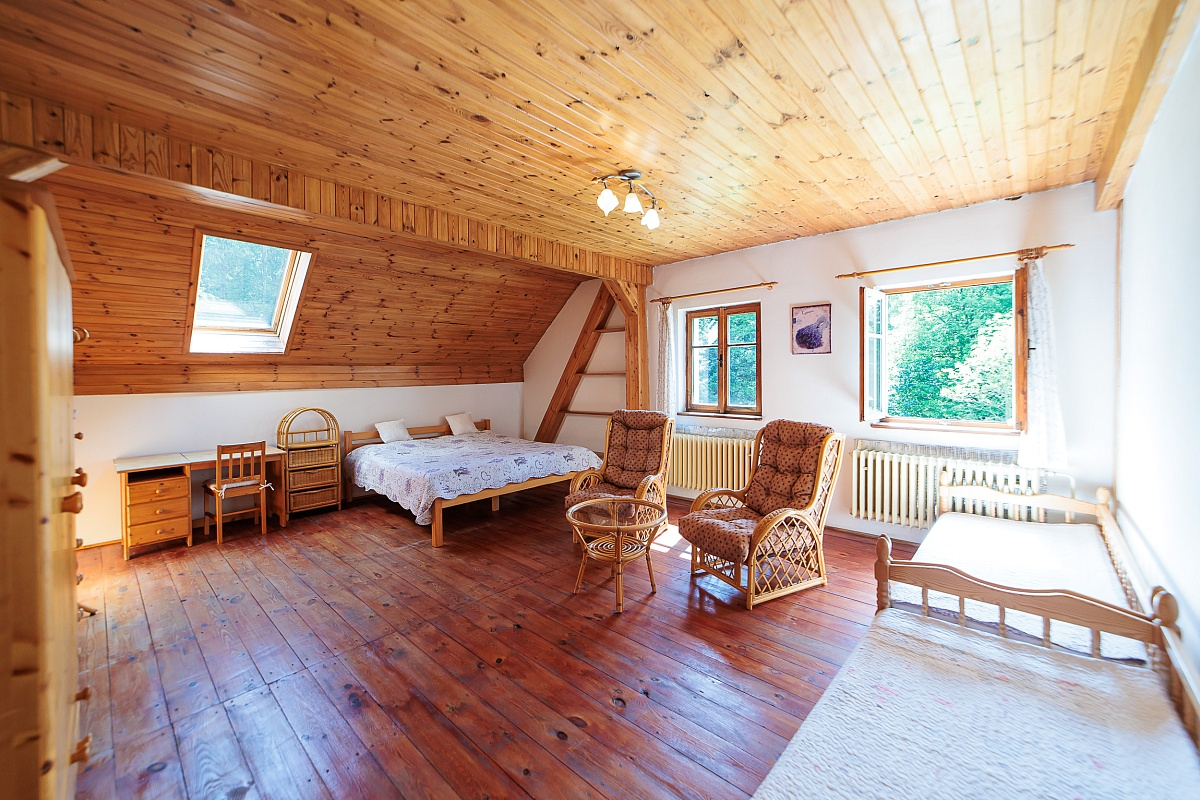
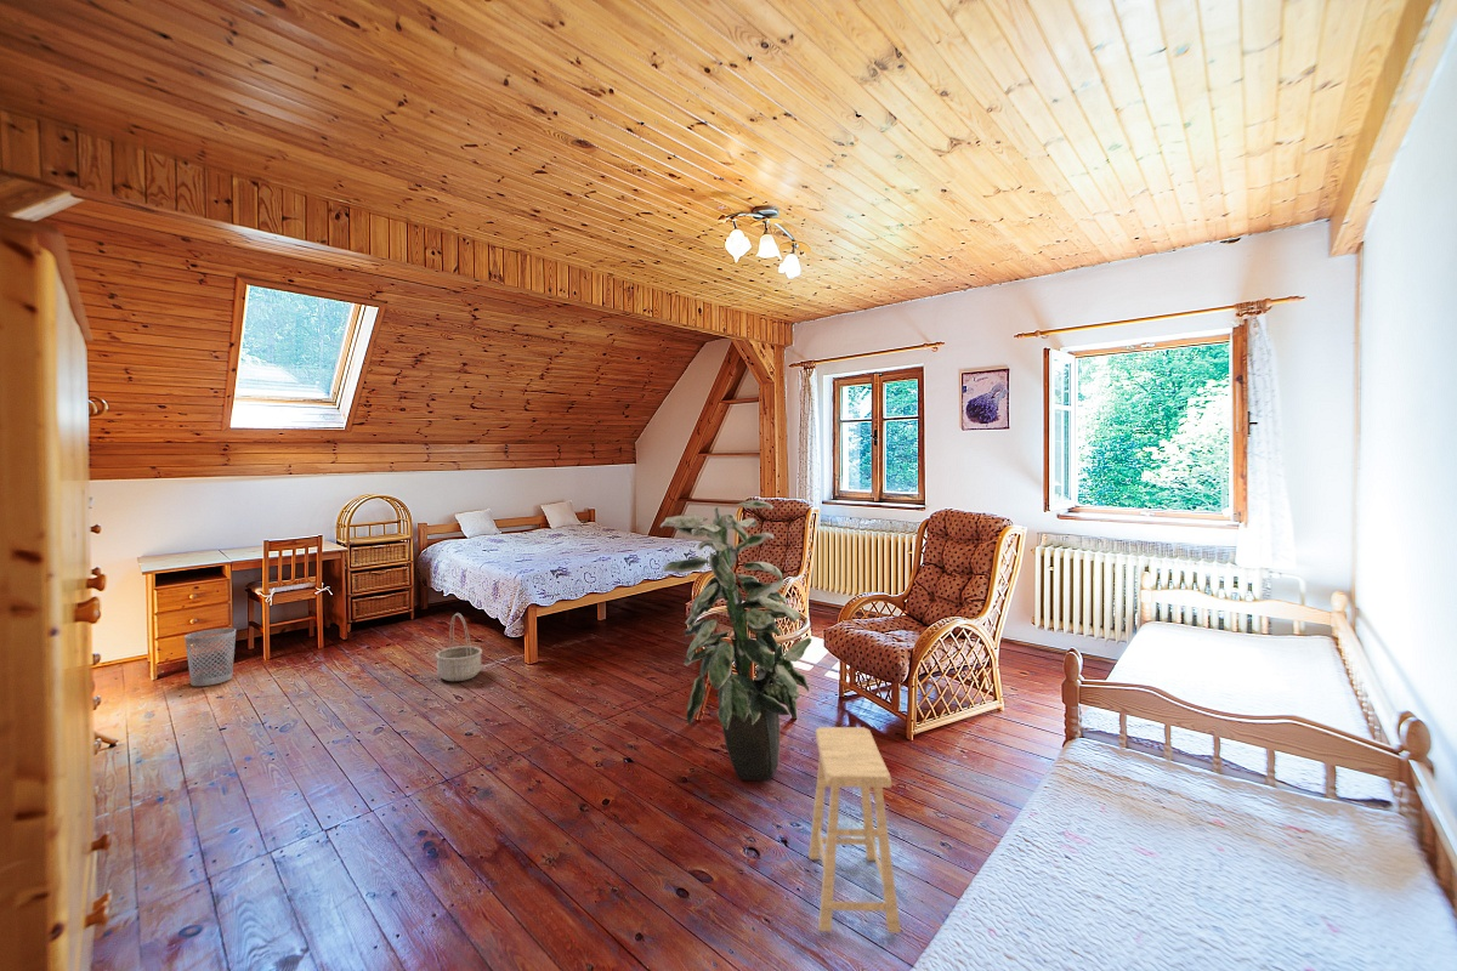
+ footstool [807,726,902,935]
+ basket [435,612,483,682]
+ indoor plant [659,499,812,782]
+ wastebasket [183,628,237,687]
